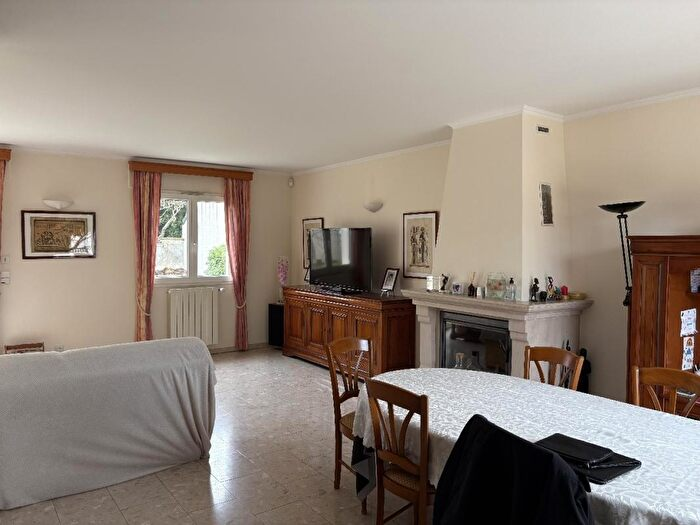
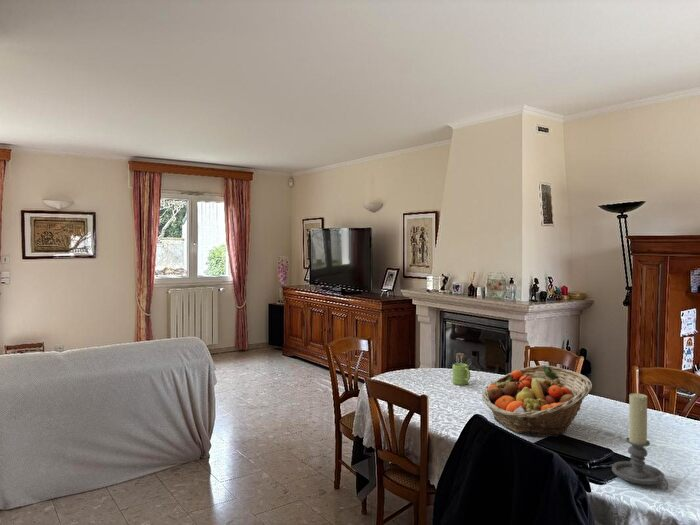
+ mug [452,362,471,386]
+ candle holder [611,392,669,491]
+ fruit basket [481,364,593,438]
